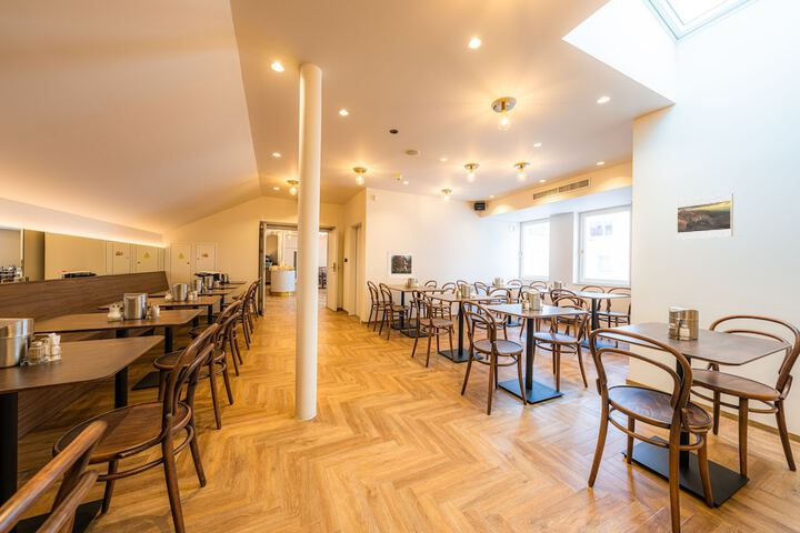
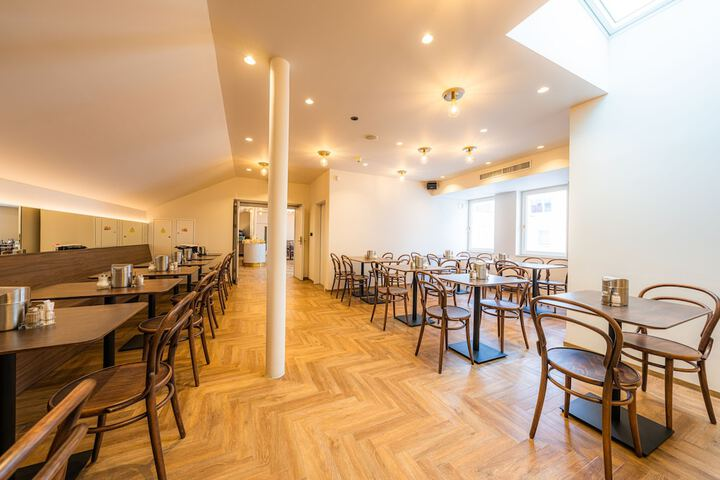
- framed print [676,192,734,241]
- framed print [387,250,417,279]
